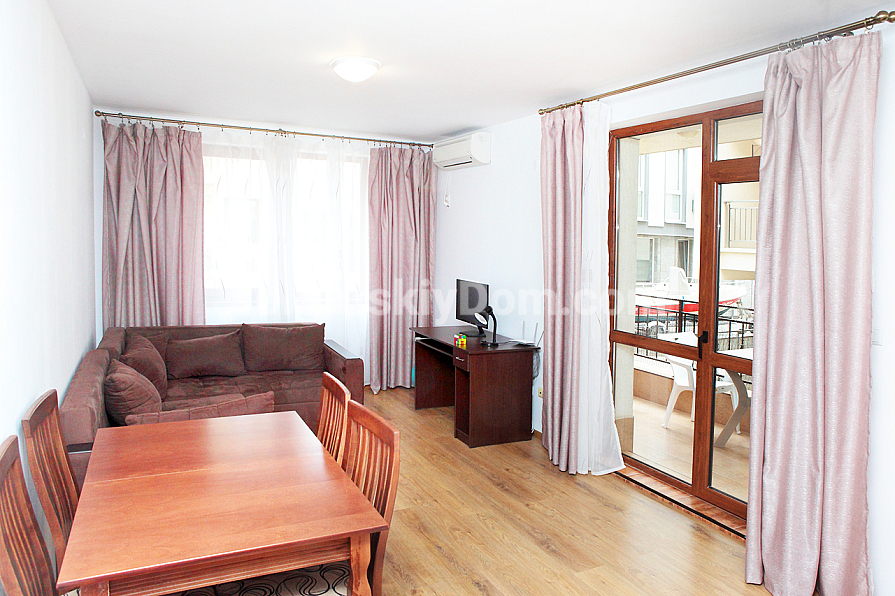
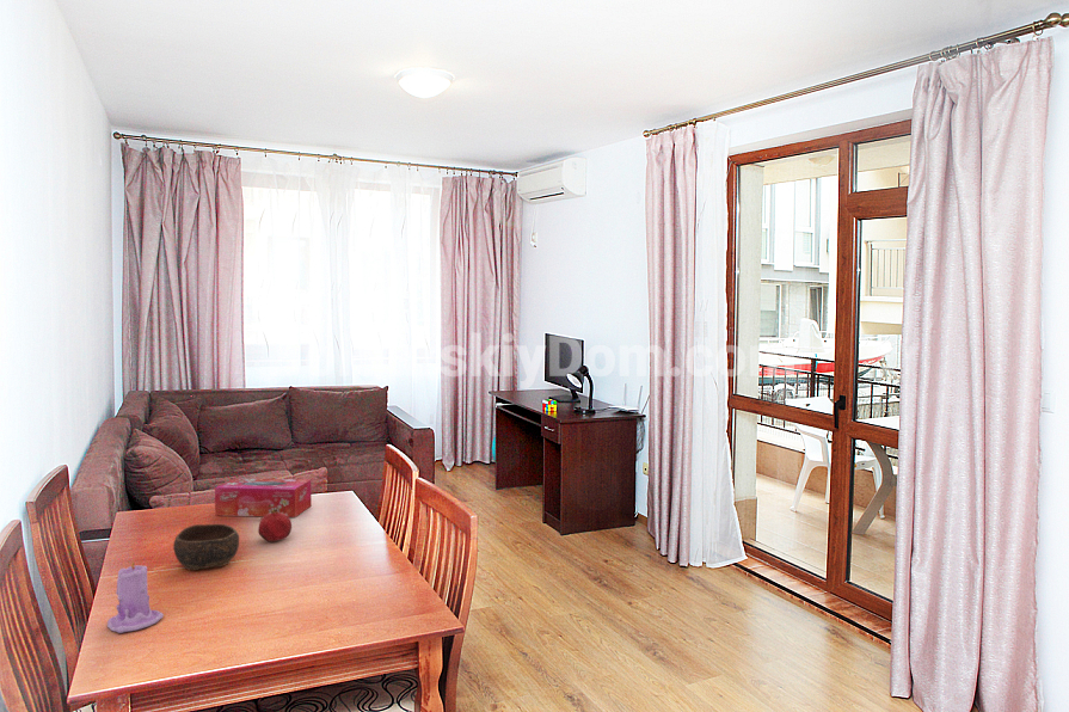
+ candle [106,560,165,634]
+ tissue box [214,478,313,518]
+ fruit [257,509,293,542]
+ bowl [172,523,240,571]
